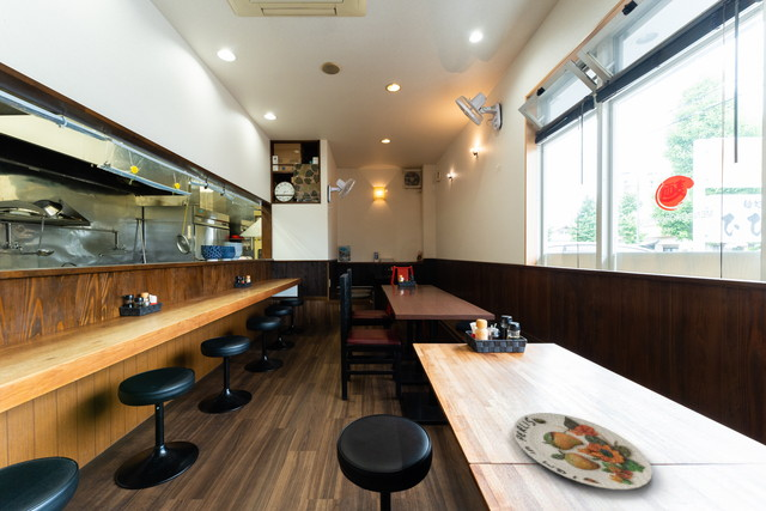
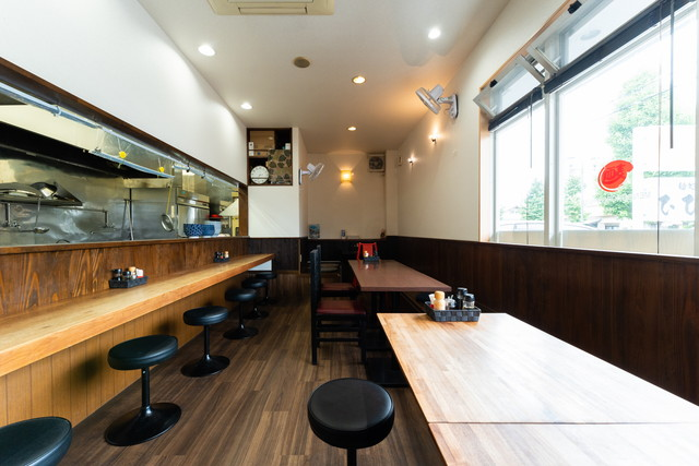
- plate [512,412,653,491]
